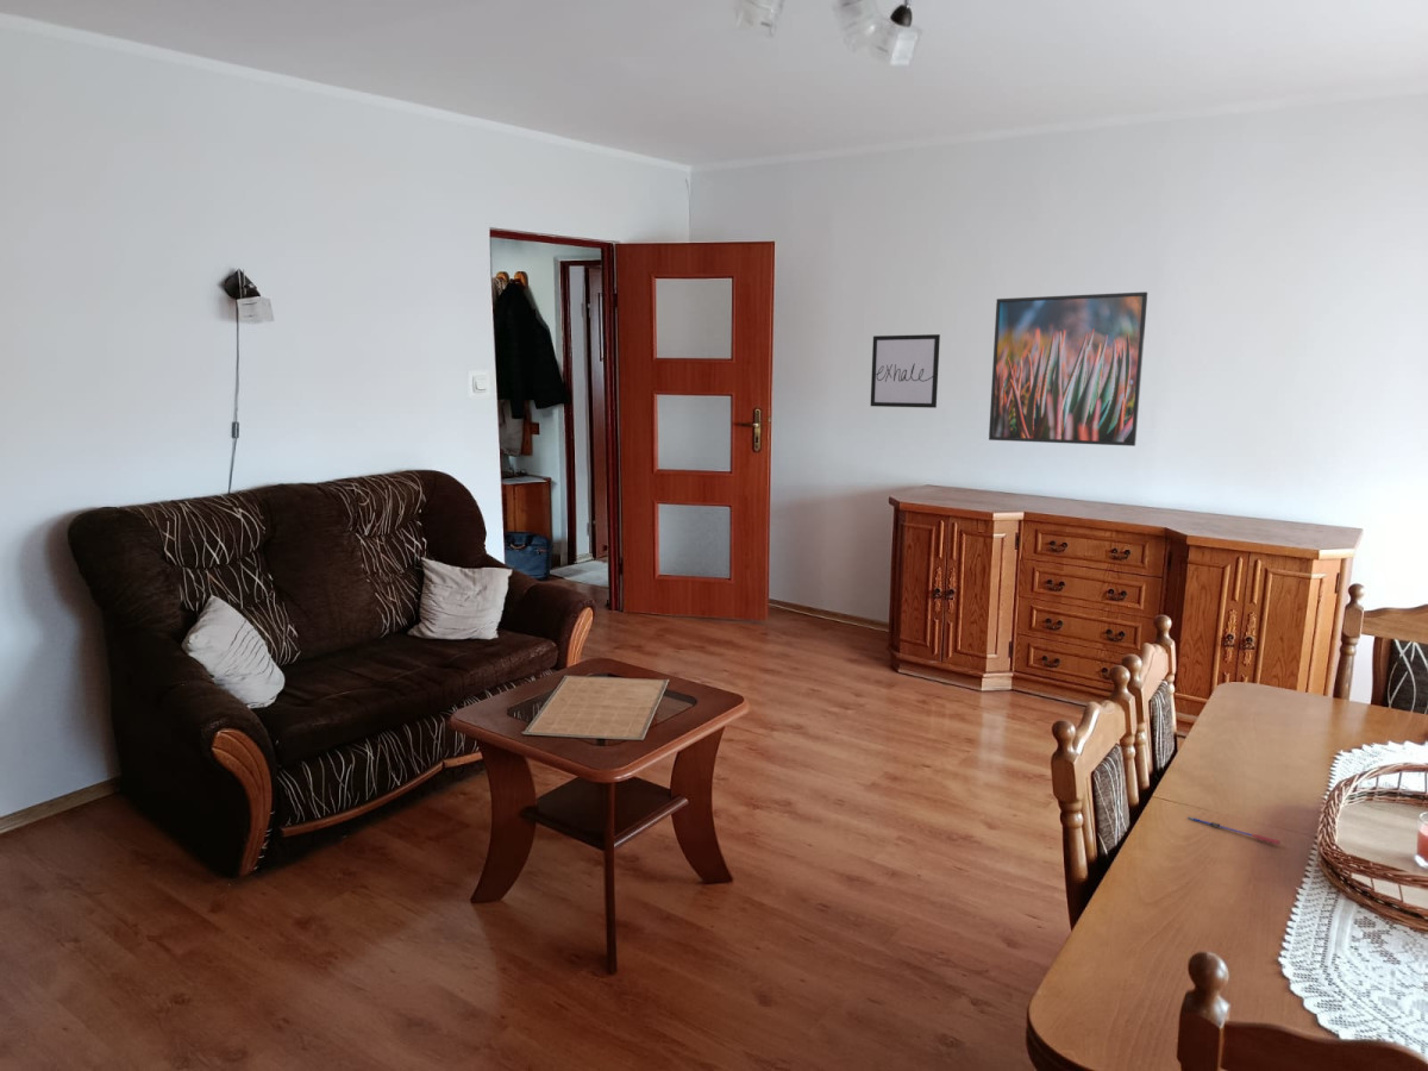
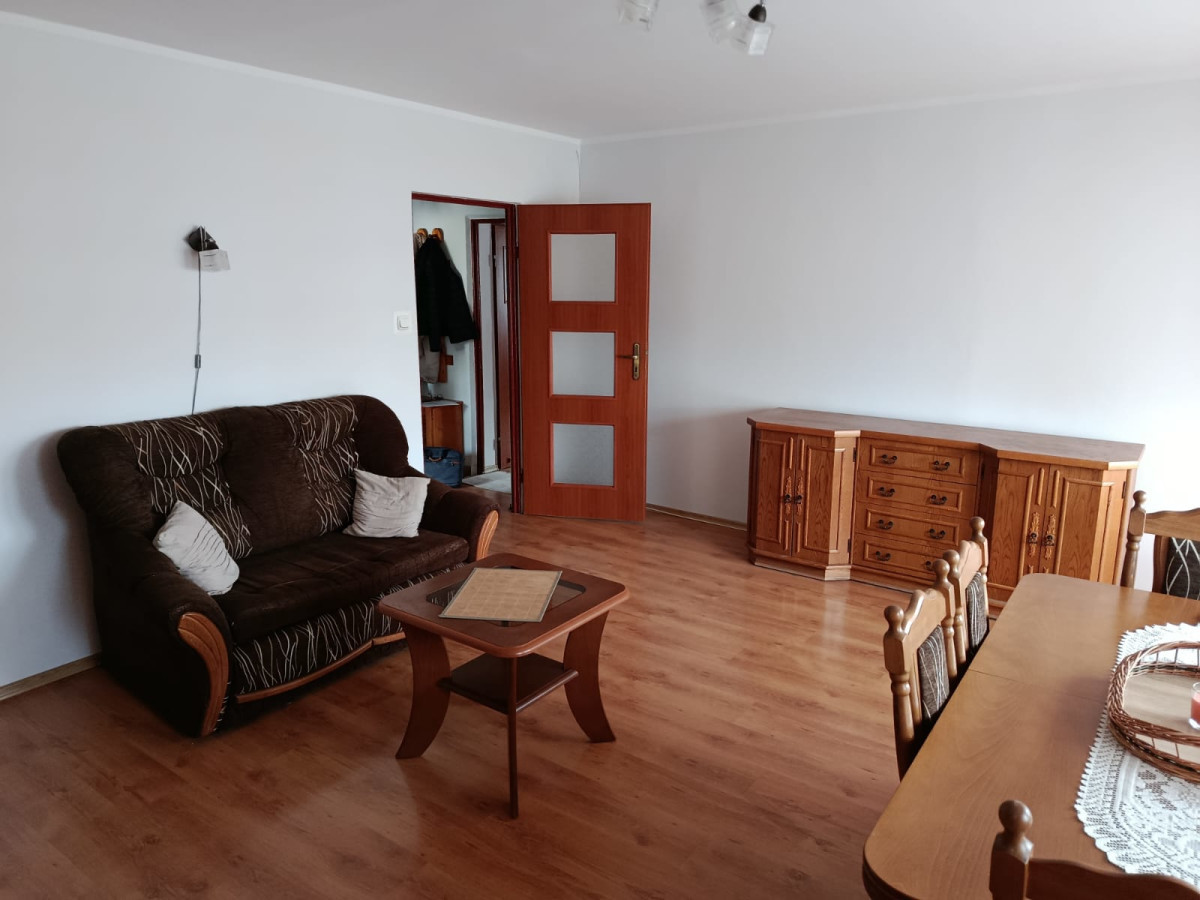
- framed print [988,290,1148,447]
- wall art [870,333,941,409]
- pen [1188,816,1282,846]
